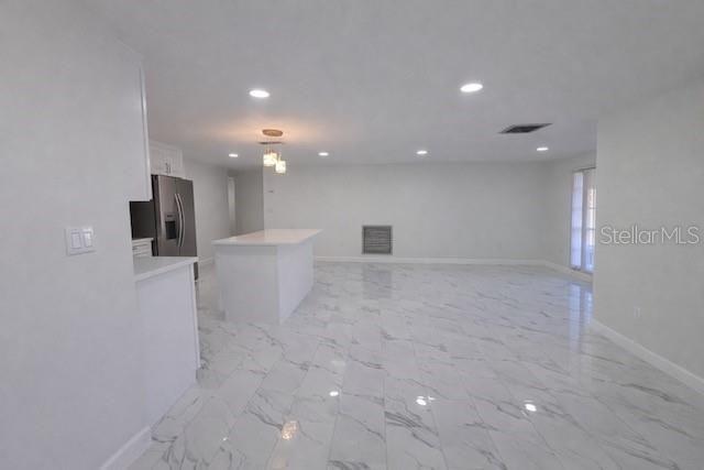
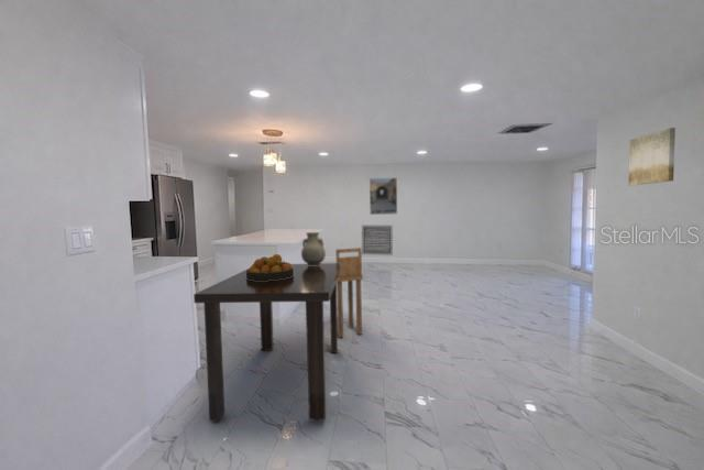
+ wall art [628,127,676,187]
+ fruit bowl [246,253,294,281]
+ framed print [369,177,398,216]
+ vase [300,231,327,266]
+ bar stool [334,247,364,339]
+ dining table [193,262,341,423]
